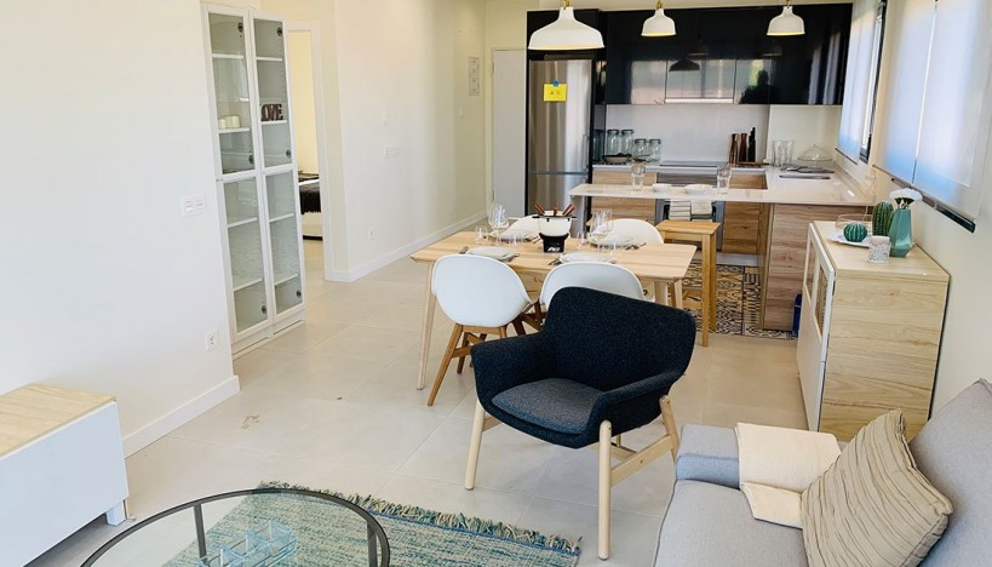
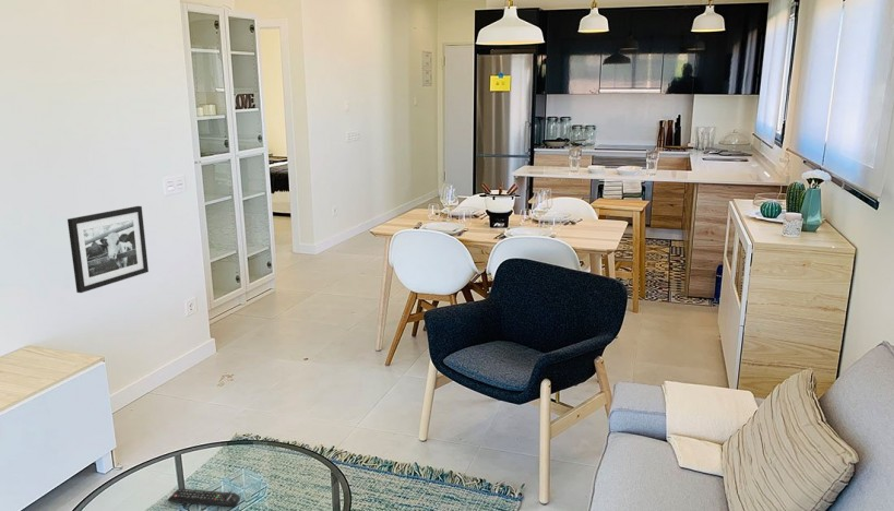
+ remote control [166,488,241,508]
+ picture frame [67,205,150,294]
